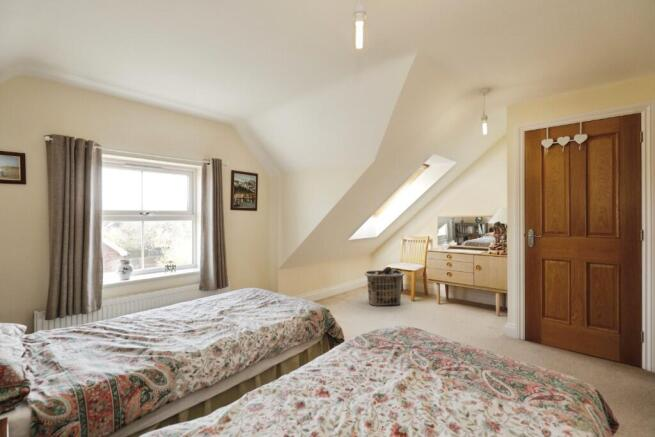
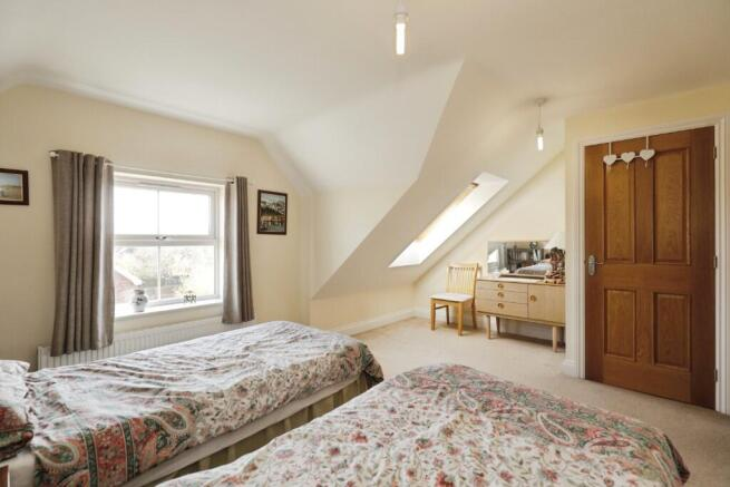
- clothes hamper [363,266,406,307]
